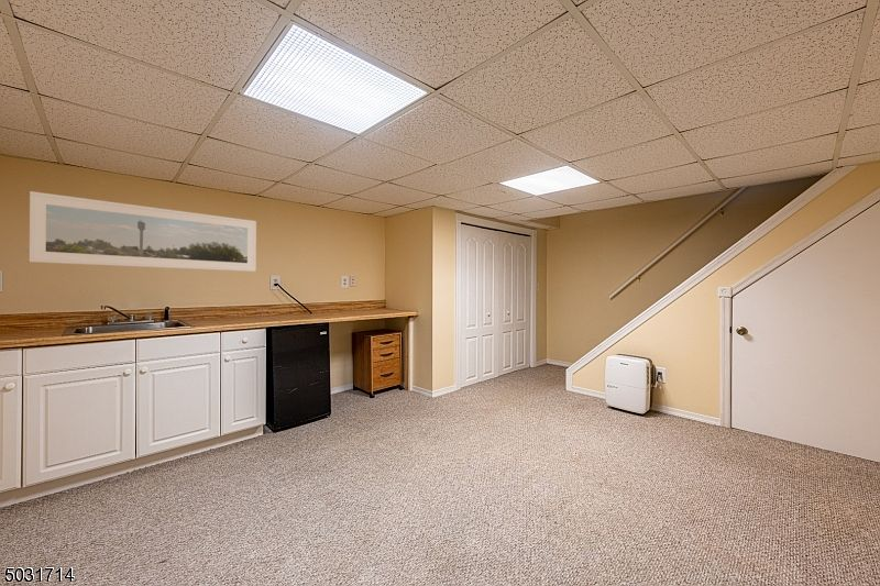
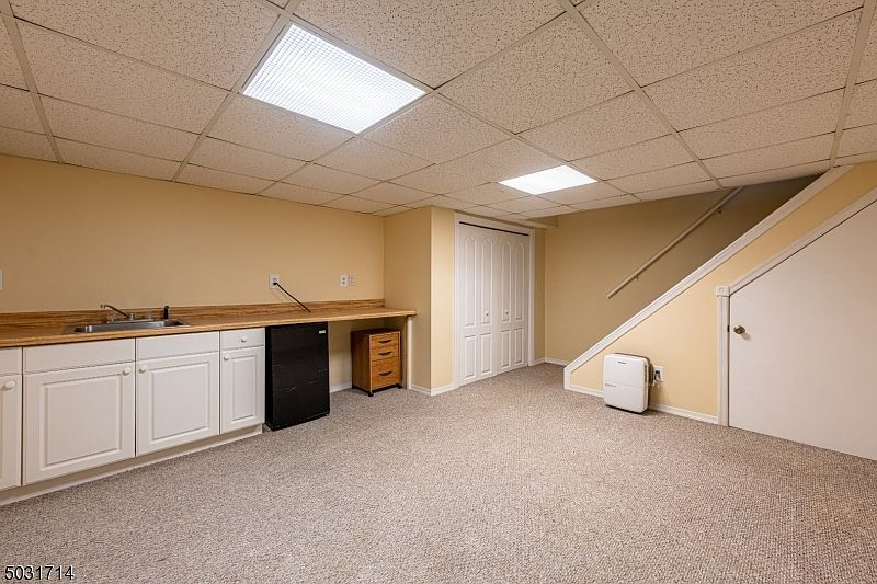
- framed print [29,190,257,273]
